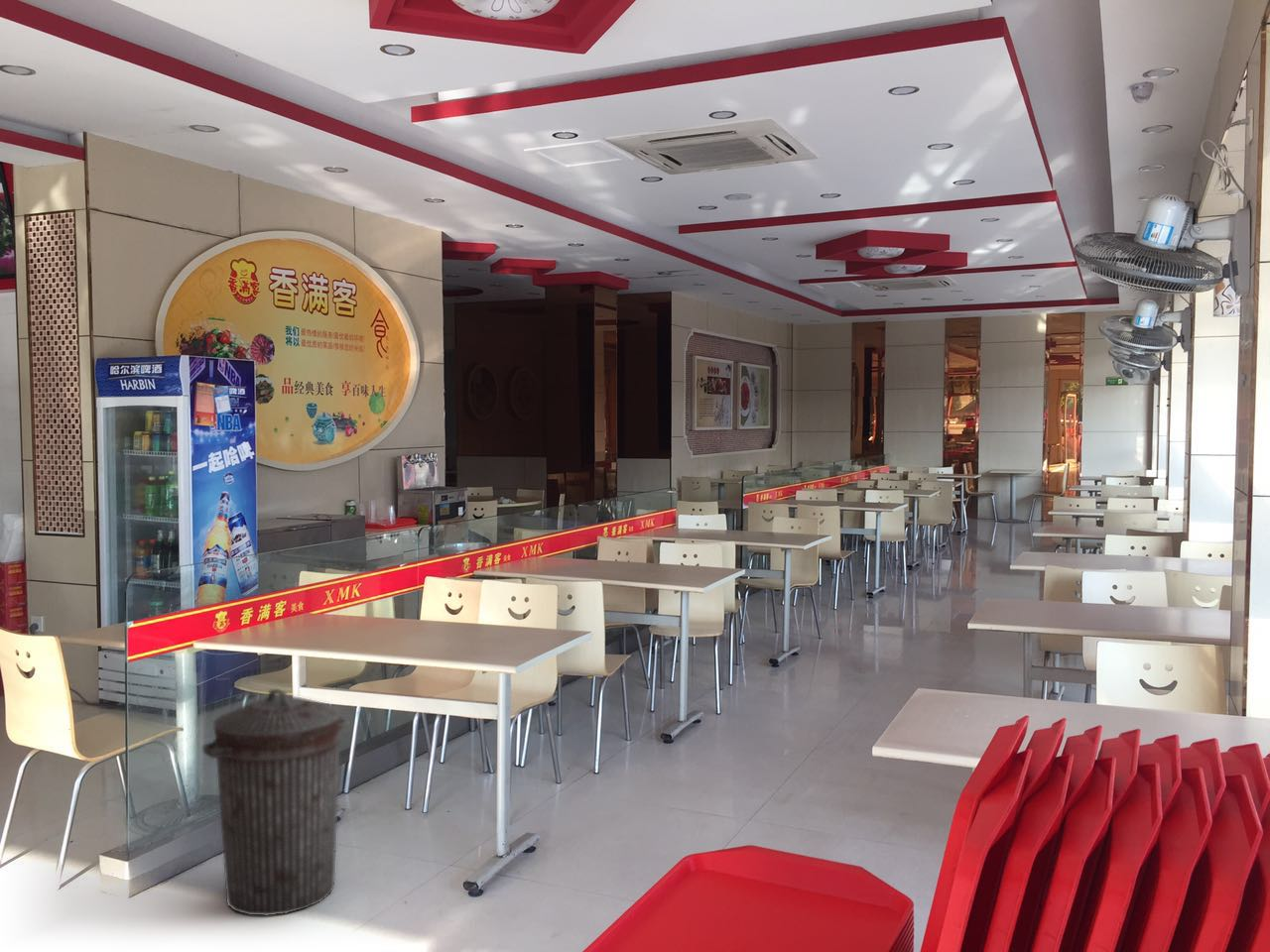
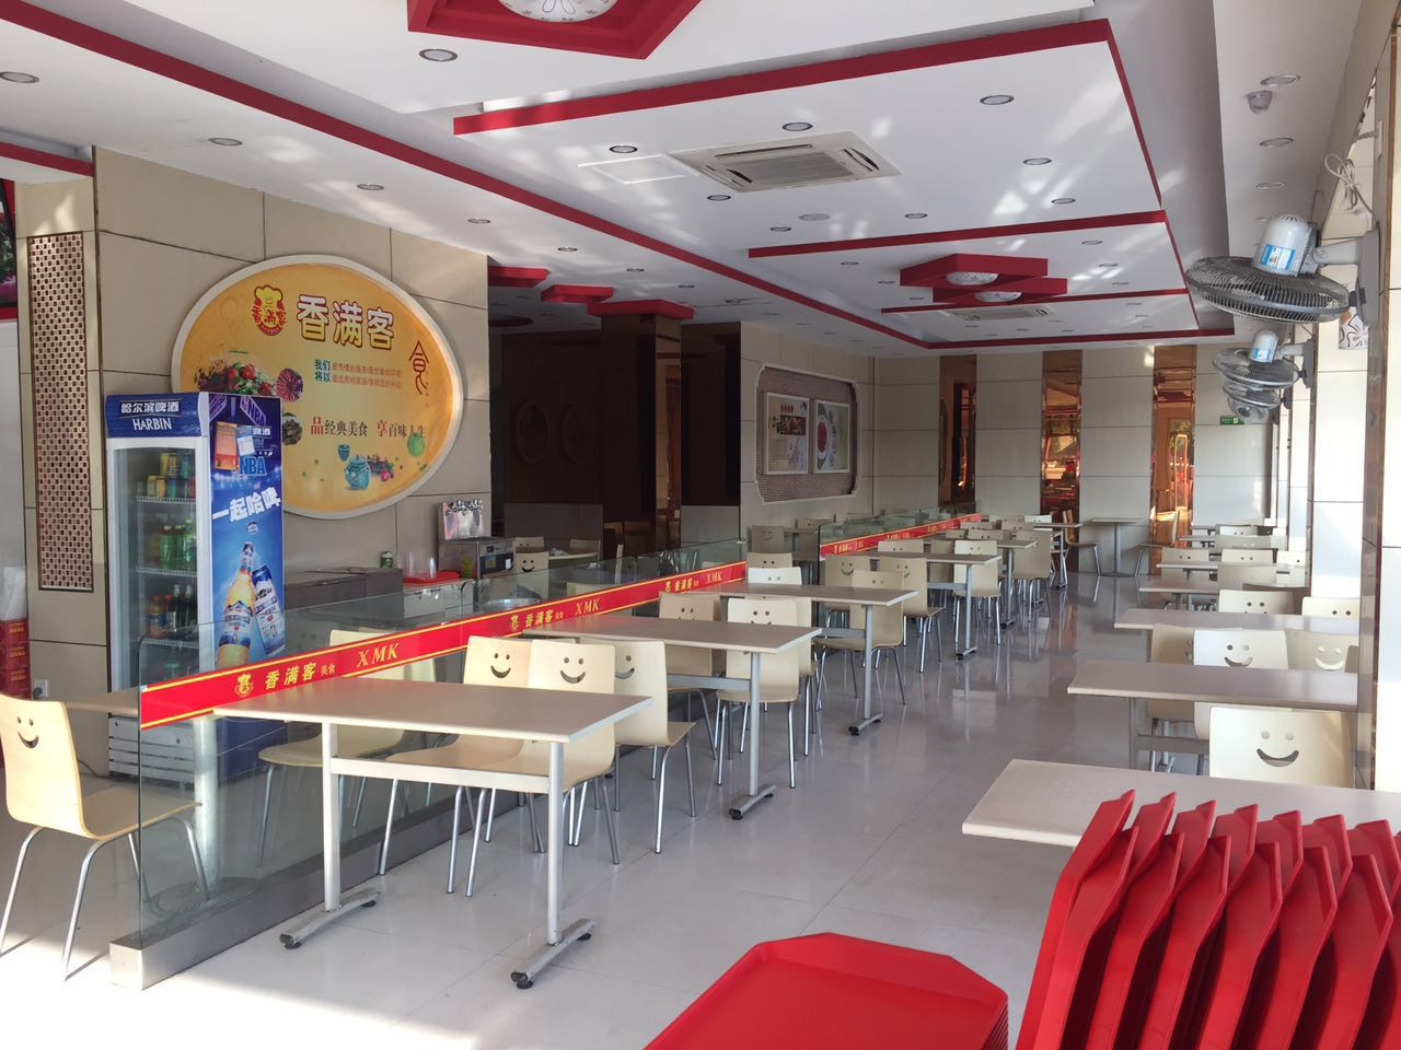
- trash can [201,688,349,917]
